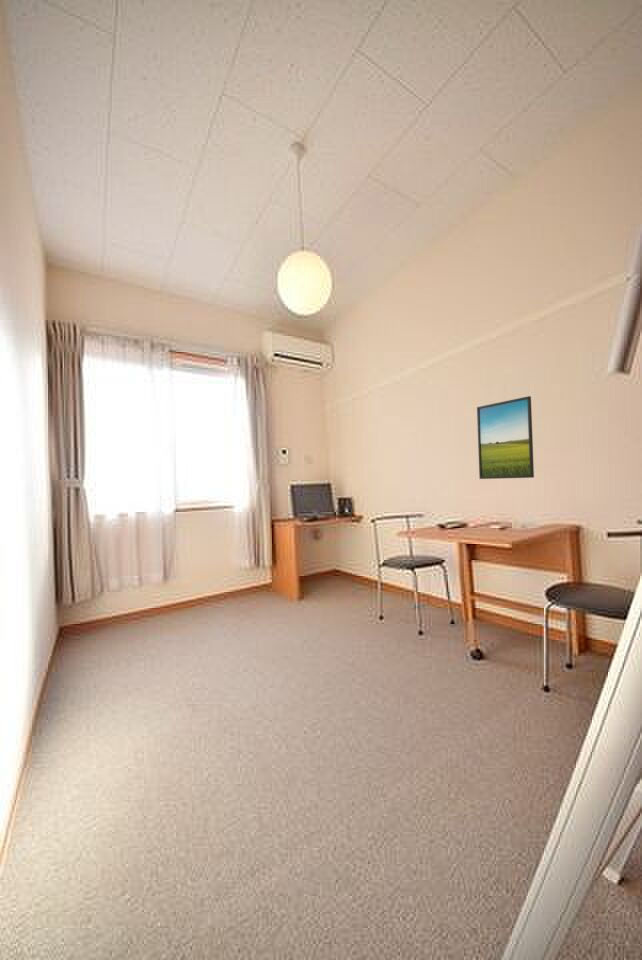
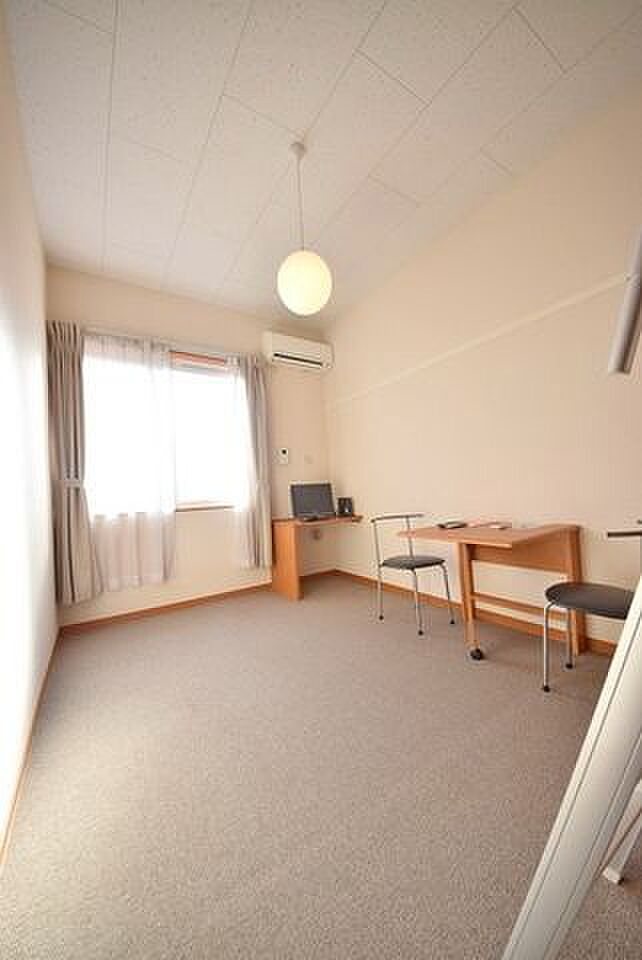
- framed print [476,395,535,480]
